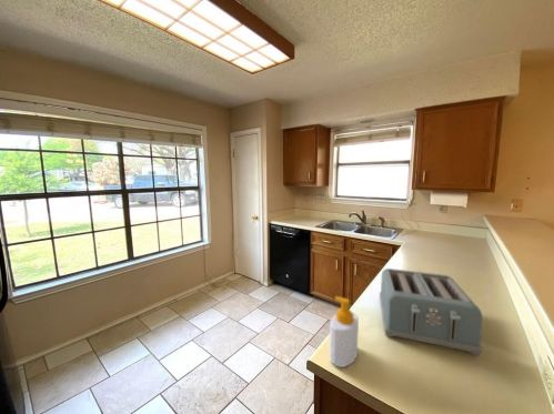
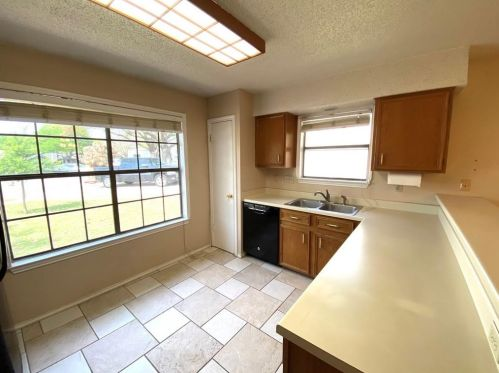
- toaster [379,267,484,356]
- soap bottle [329,295,360,368]
